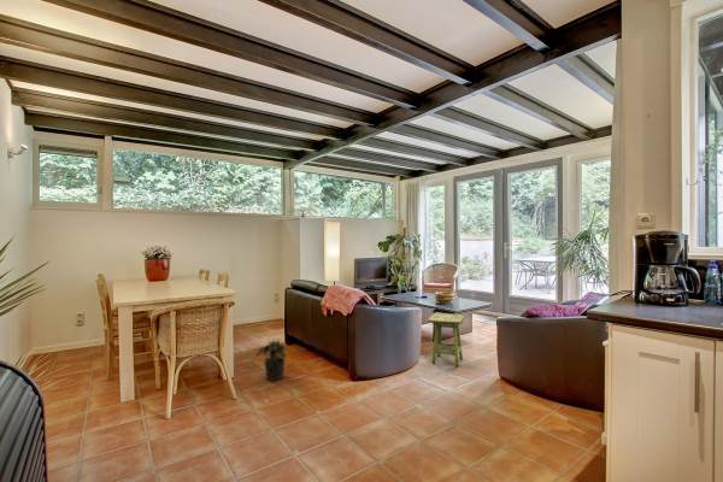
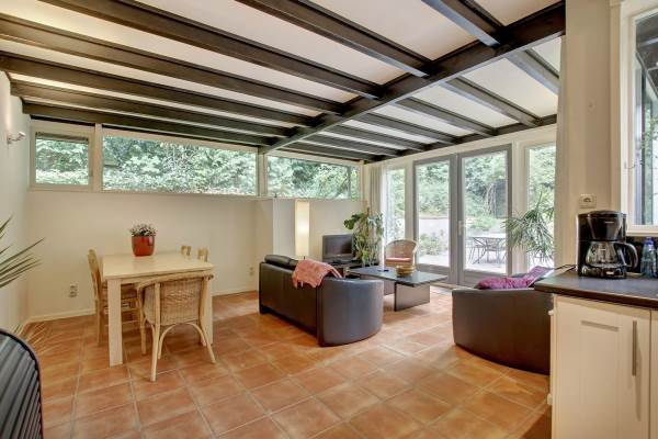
- side table [427,312,466,368]
- potted plant [254,339,288,382]
